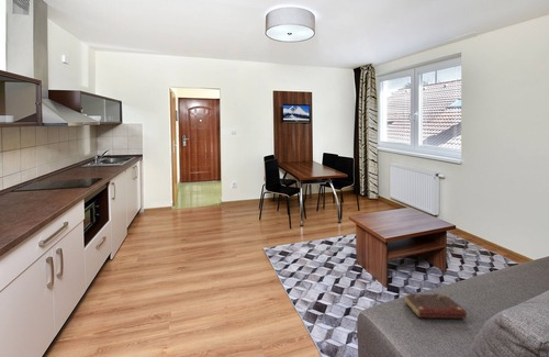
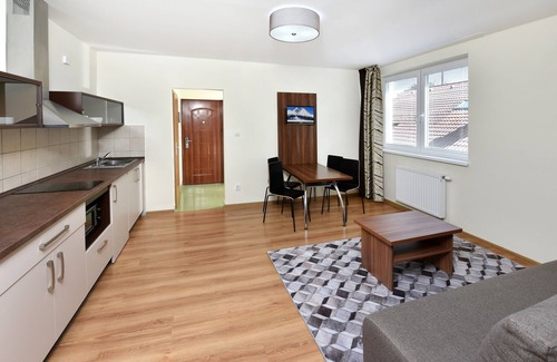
- book [403,292,468,320]
